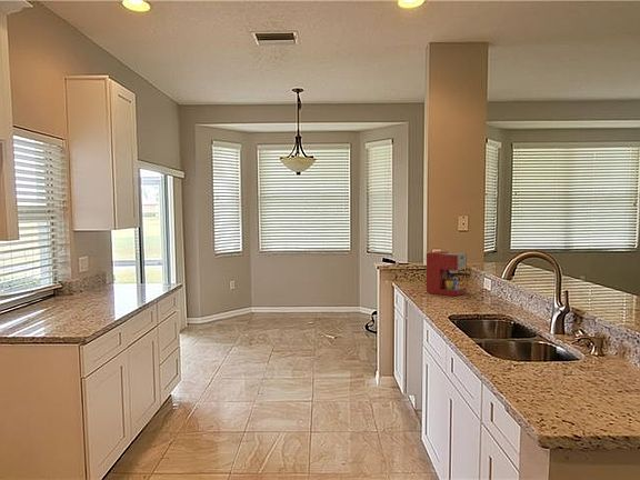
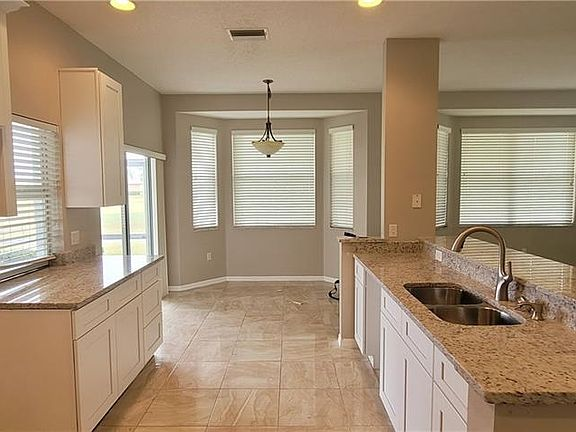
- coffee maker [426,250,472,297]
